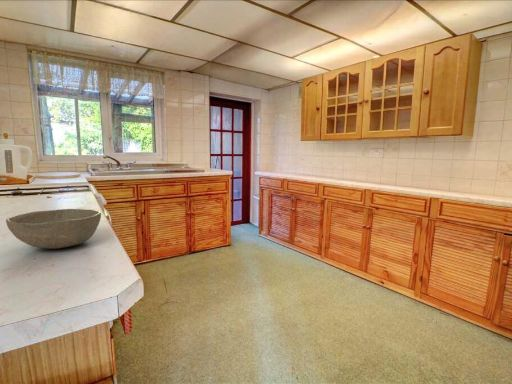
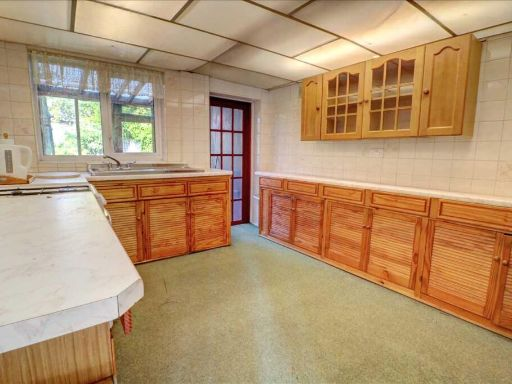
- bowl [5,208,102,250]
